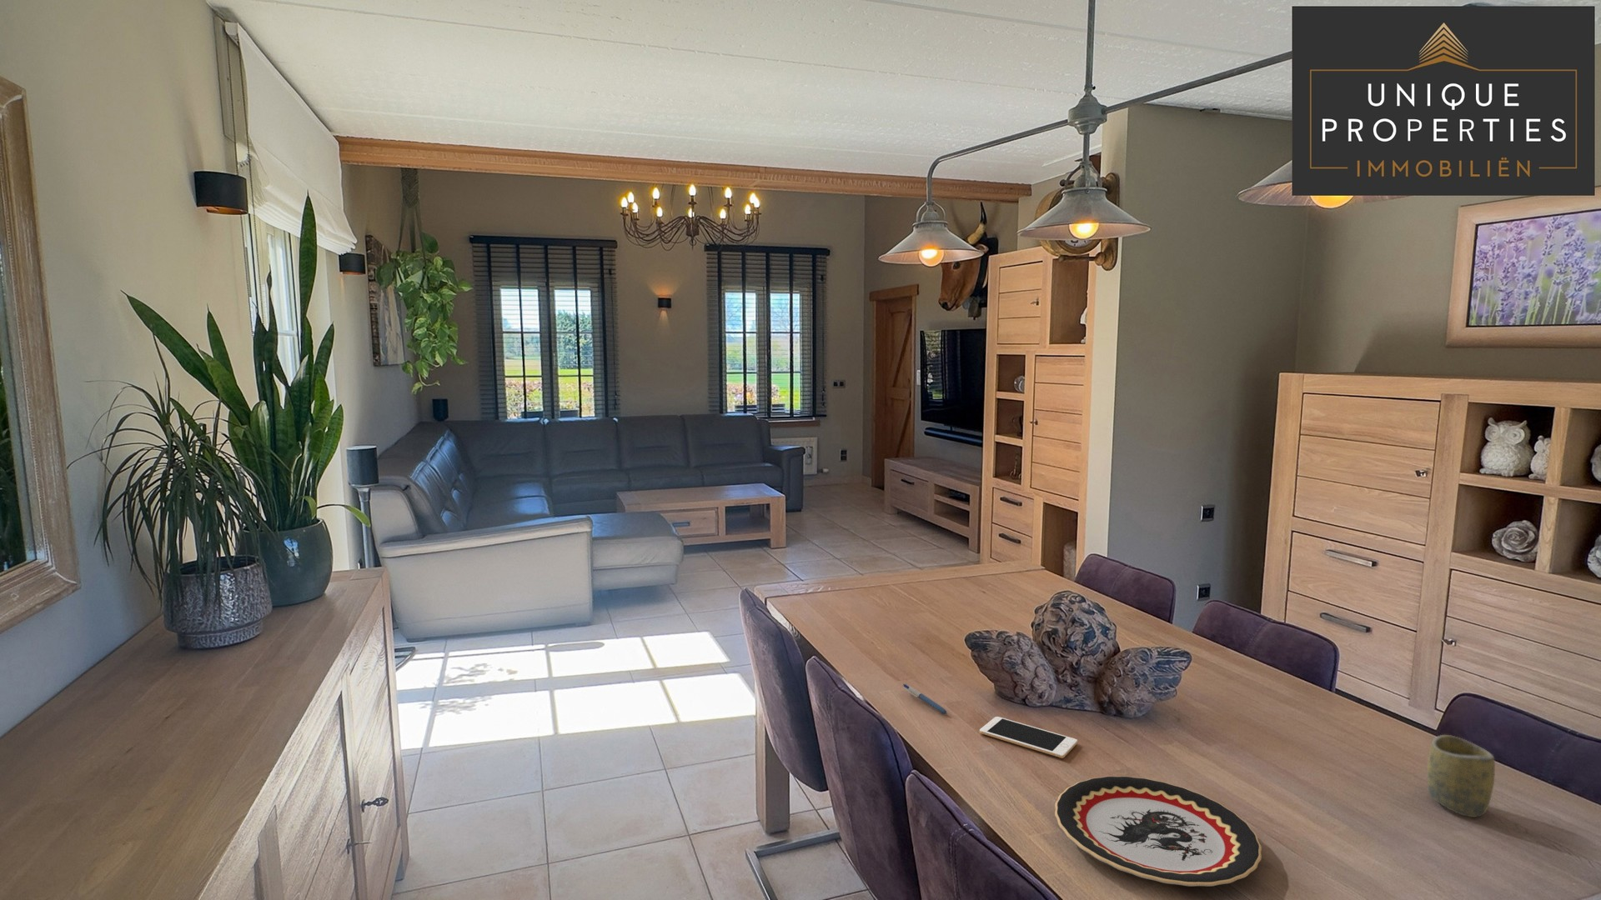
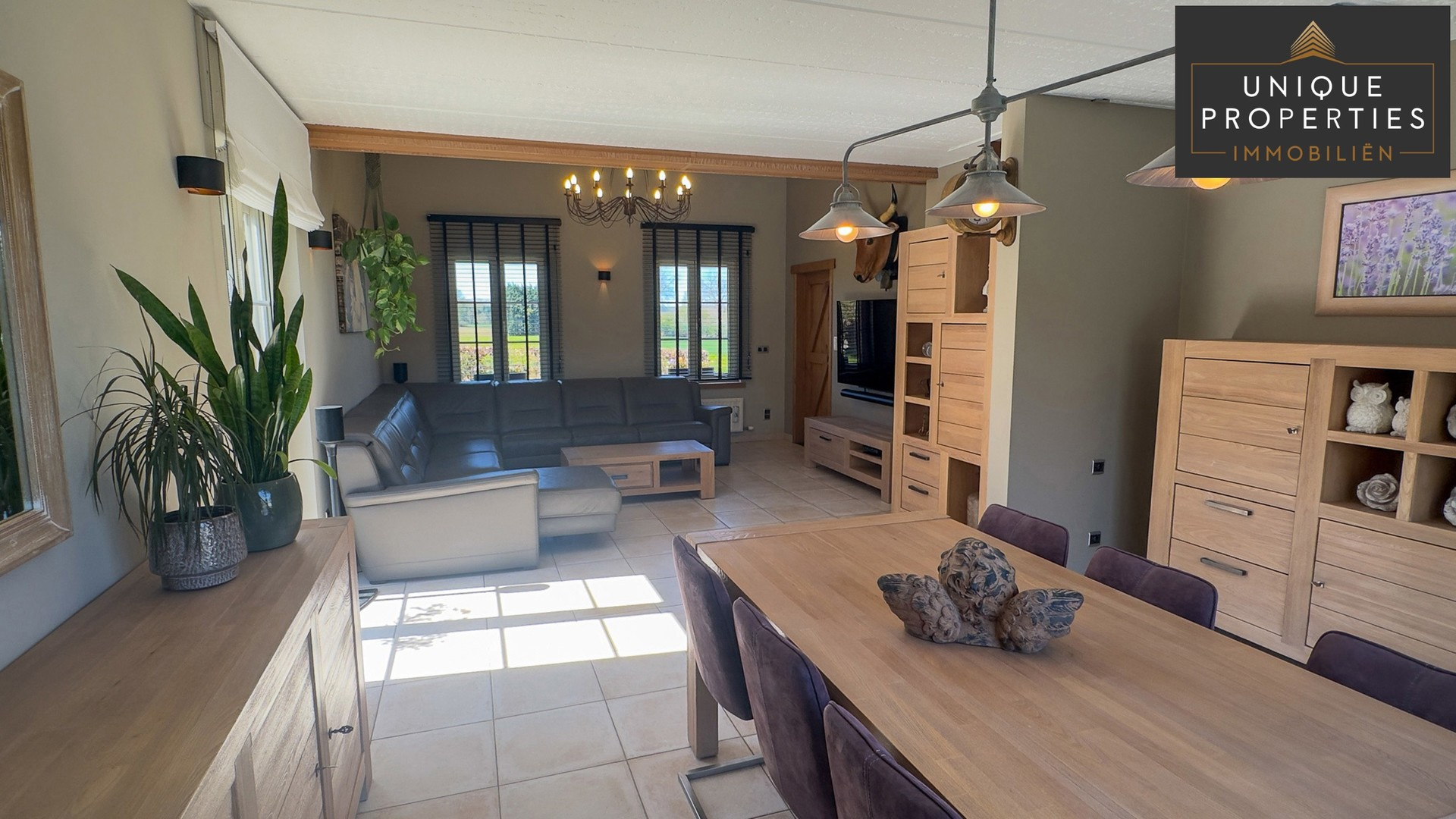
- cell phone [979,715,1079,759]
- plate [1055,775,1262,888]
- pen [902,682,948,715]
- cup [1427,734,1495,819]
